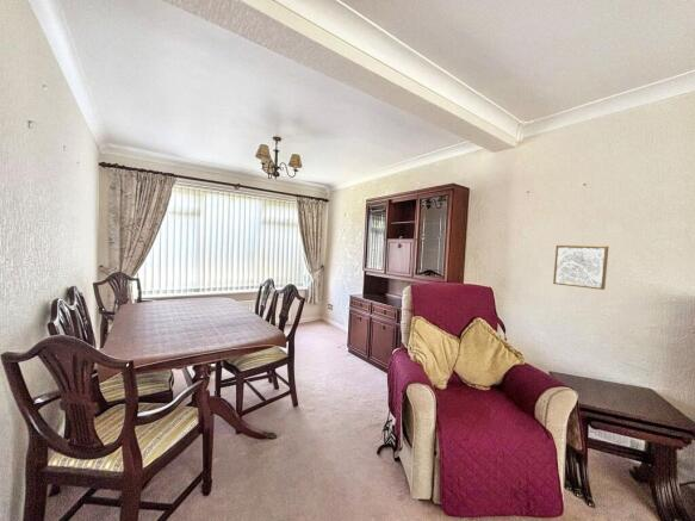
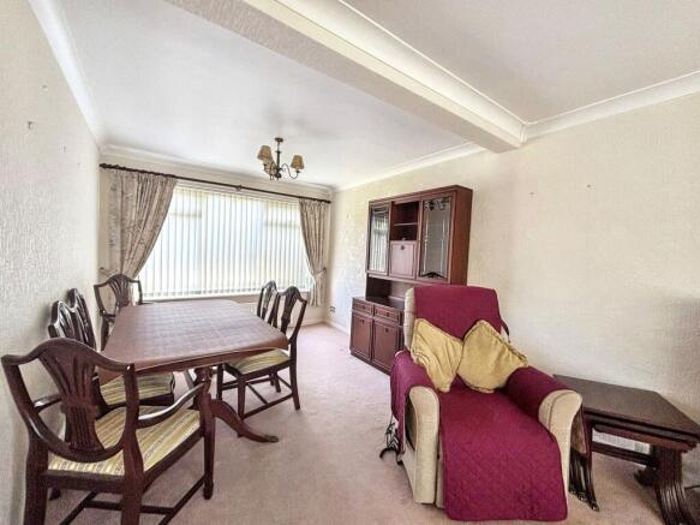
- wall art [552,244,609,291]
